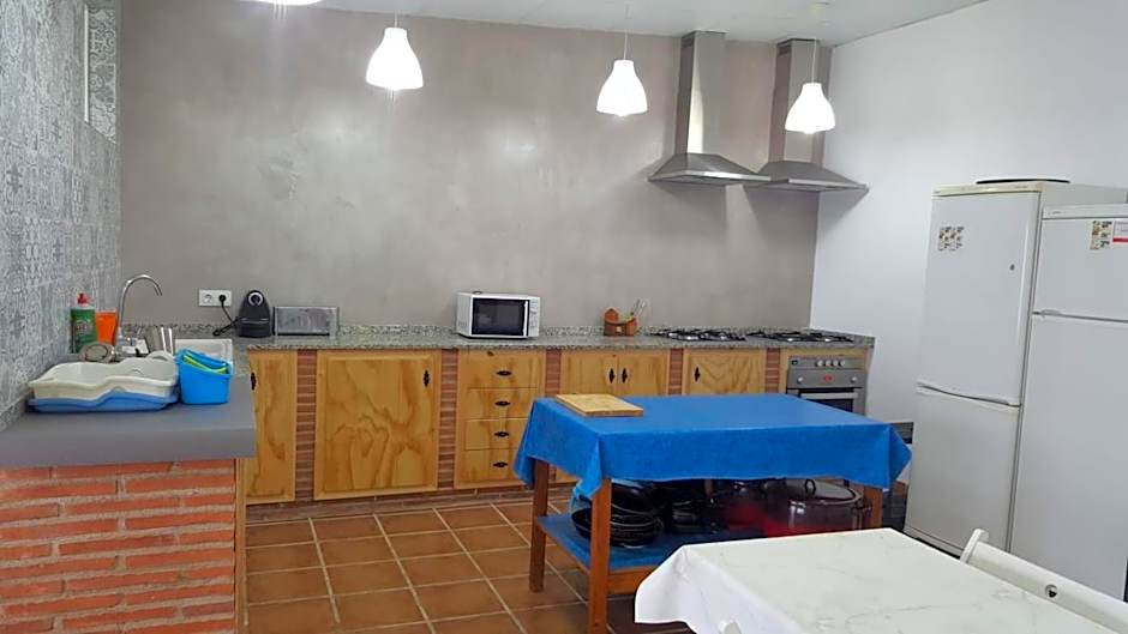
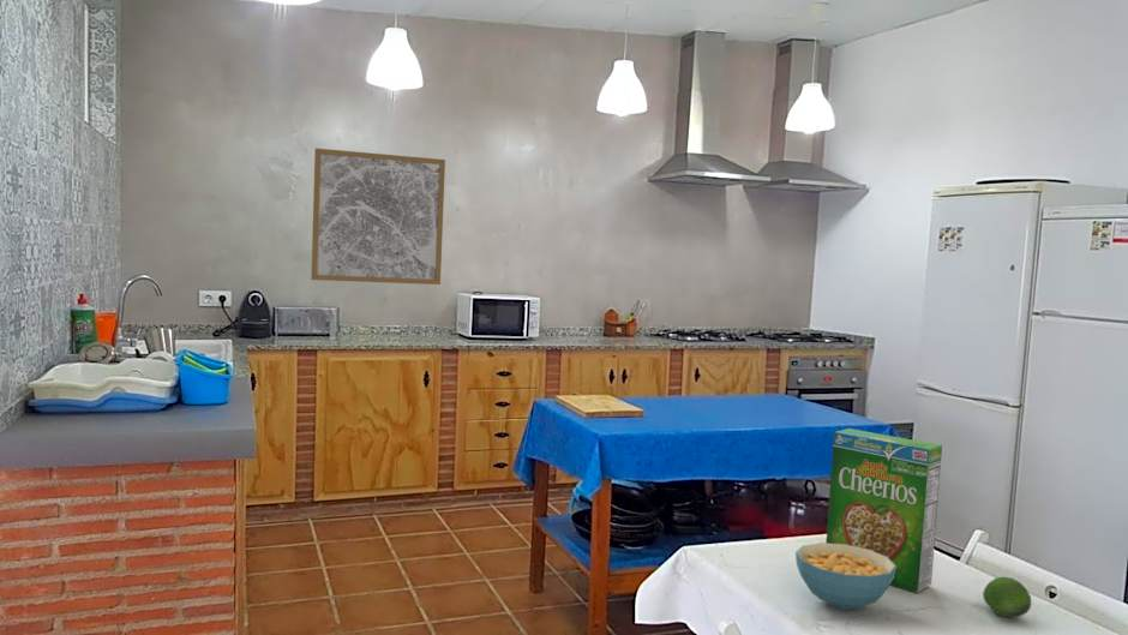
+ wall art [310,148,446,286]
+ fruit [982,576,1032,619]
+ cereal bowl [794,541,896,611]
+ cereal box [824,427,943,594]
